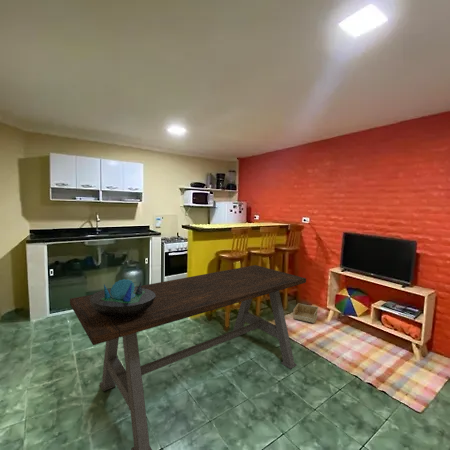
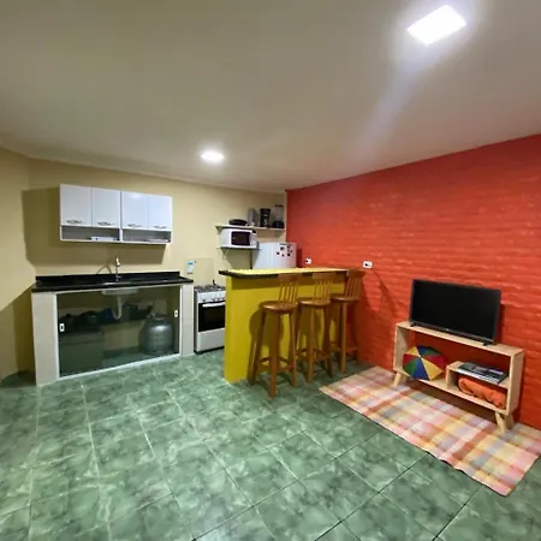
- dining table [69,264,307,450]
- storage bin [292,302,319,324]
- decorative bowl [90,278,155,318]
